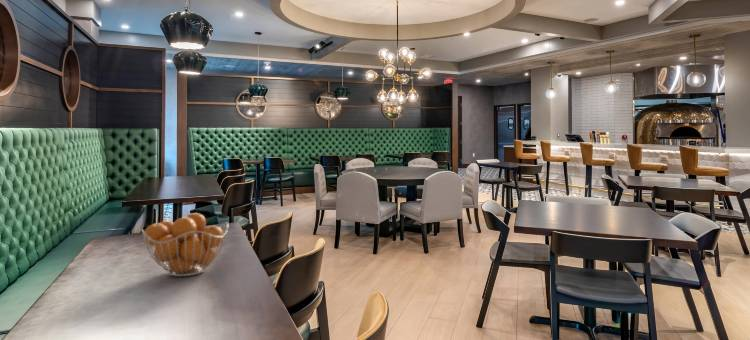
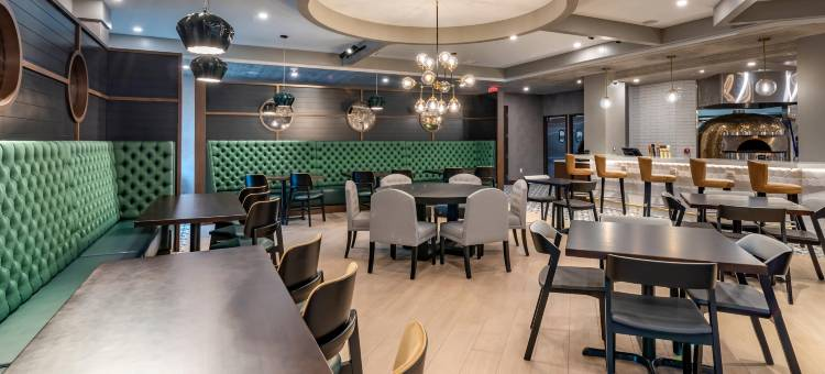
- fruit basket [141,212,229,277]
